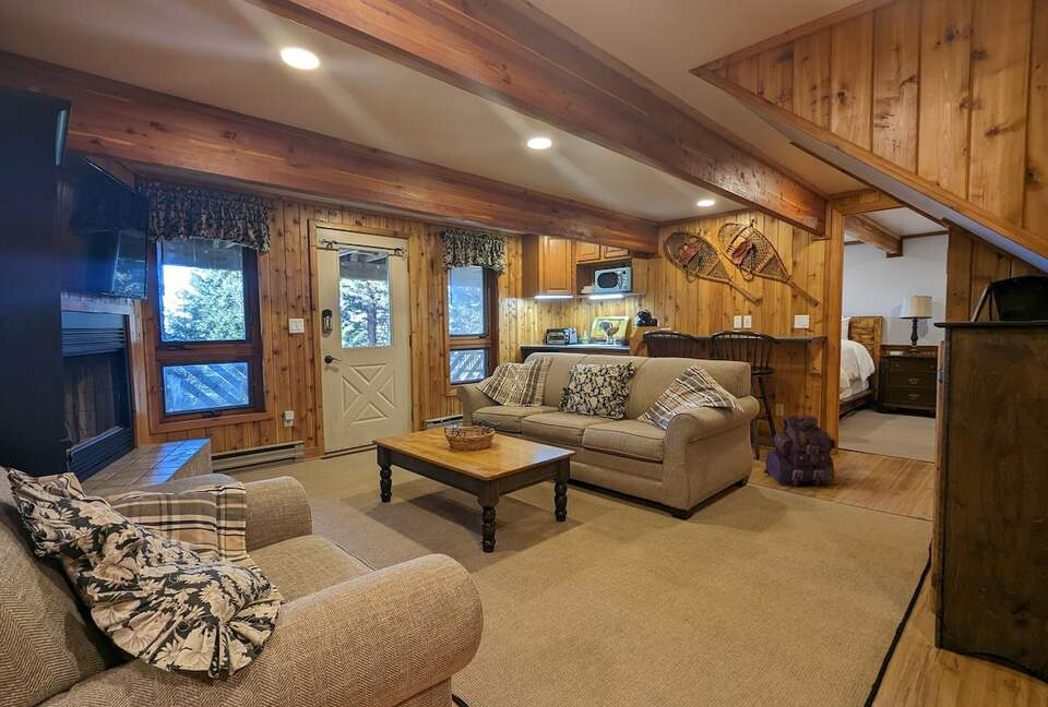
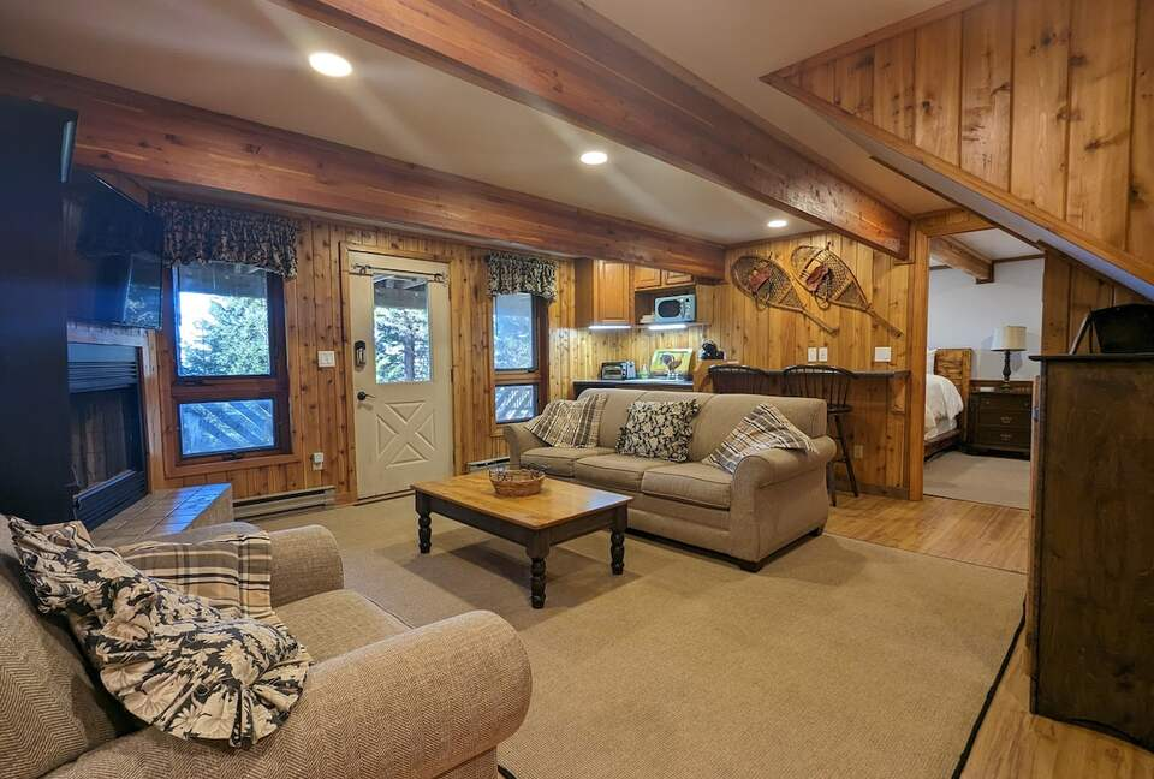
- backpack [762,414,836,487]
